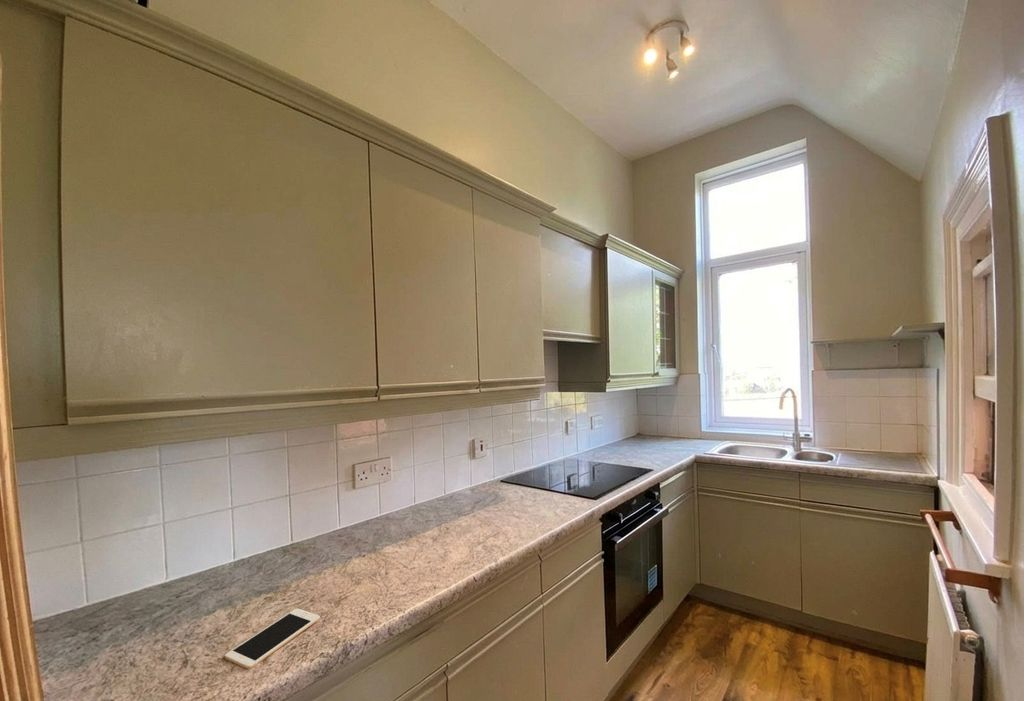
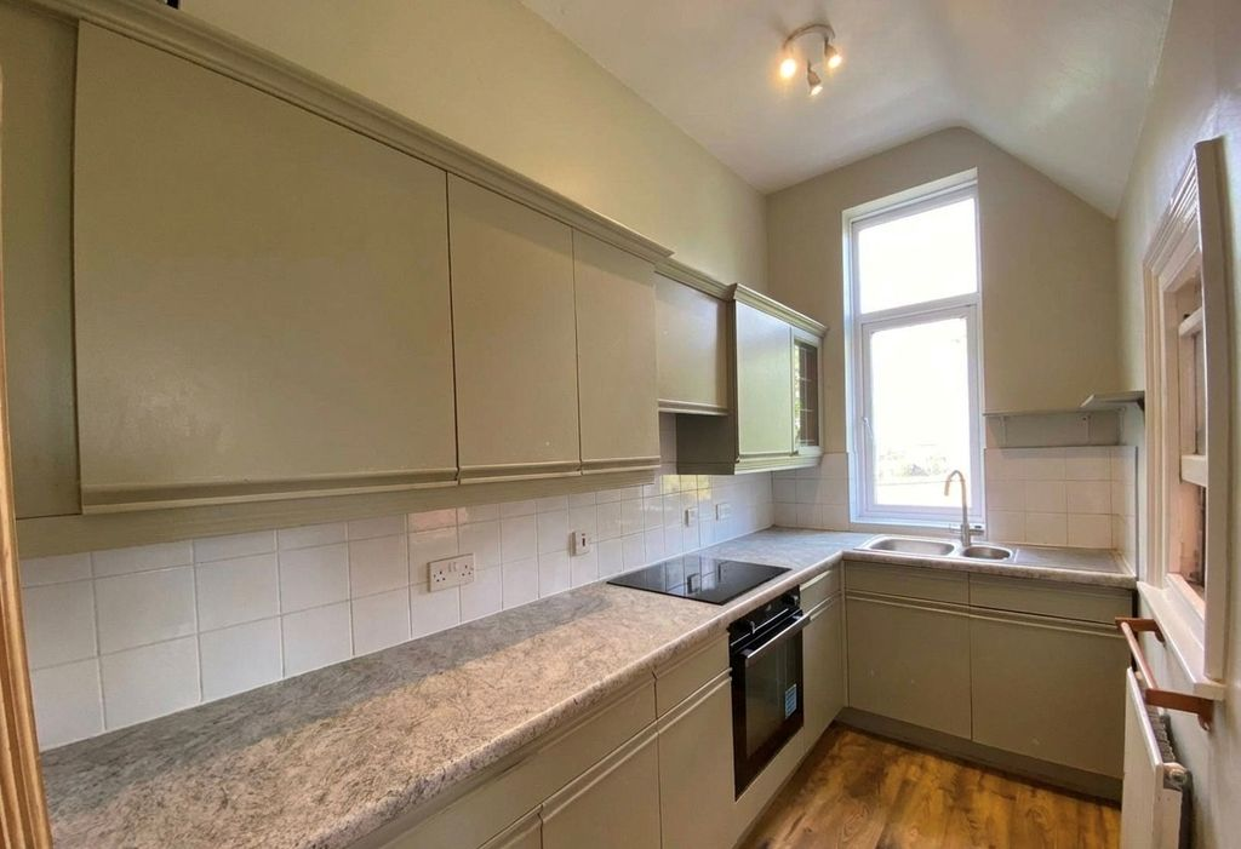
- cell phone [224,607,321,670]
